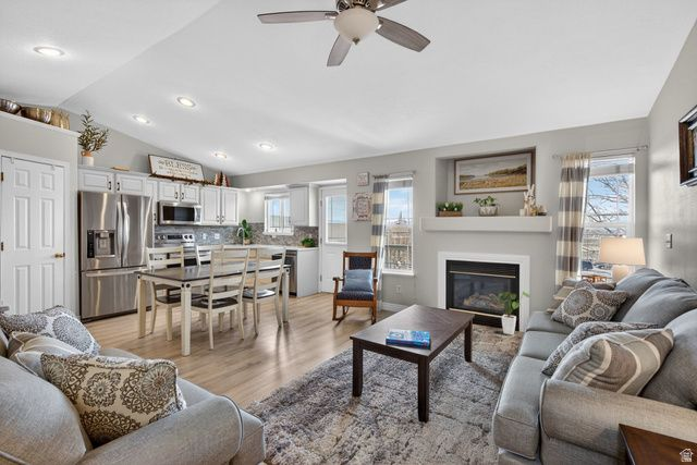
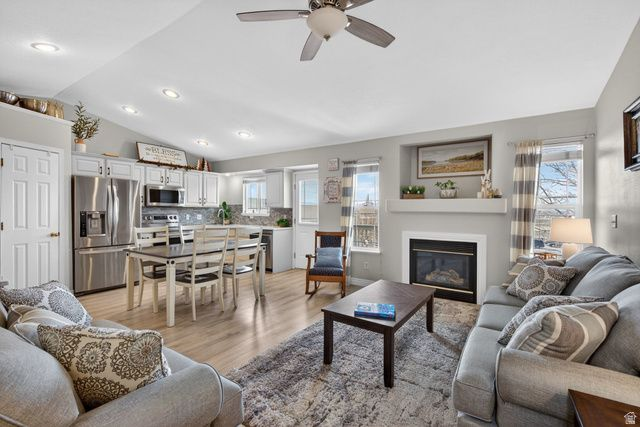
- house plant [496,290,531,335]
